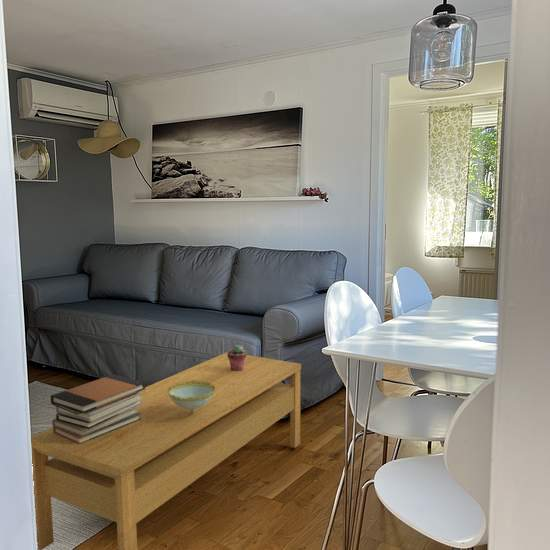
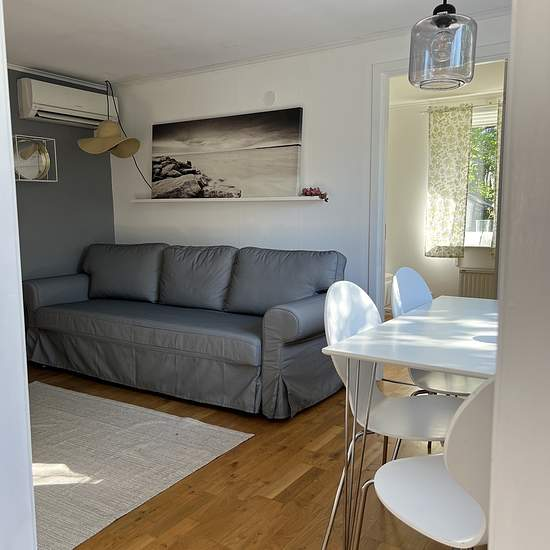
- book stack [50,373,146,444]
- coffee table [30,351,302,550]
- potted succulent [227,344,248,371]
- decorative bowl [167,380,216,414]
